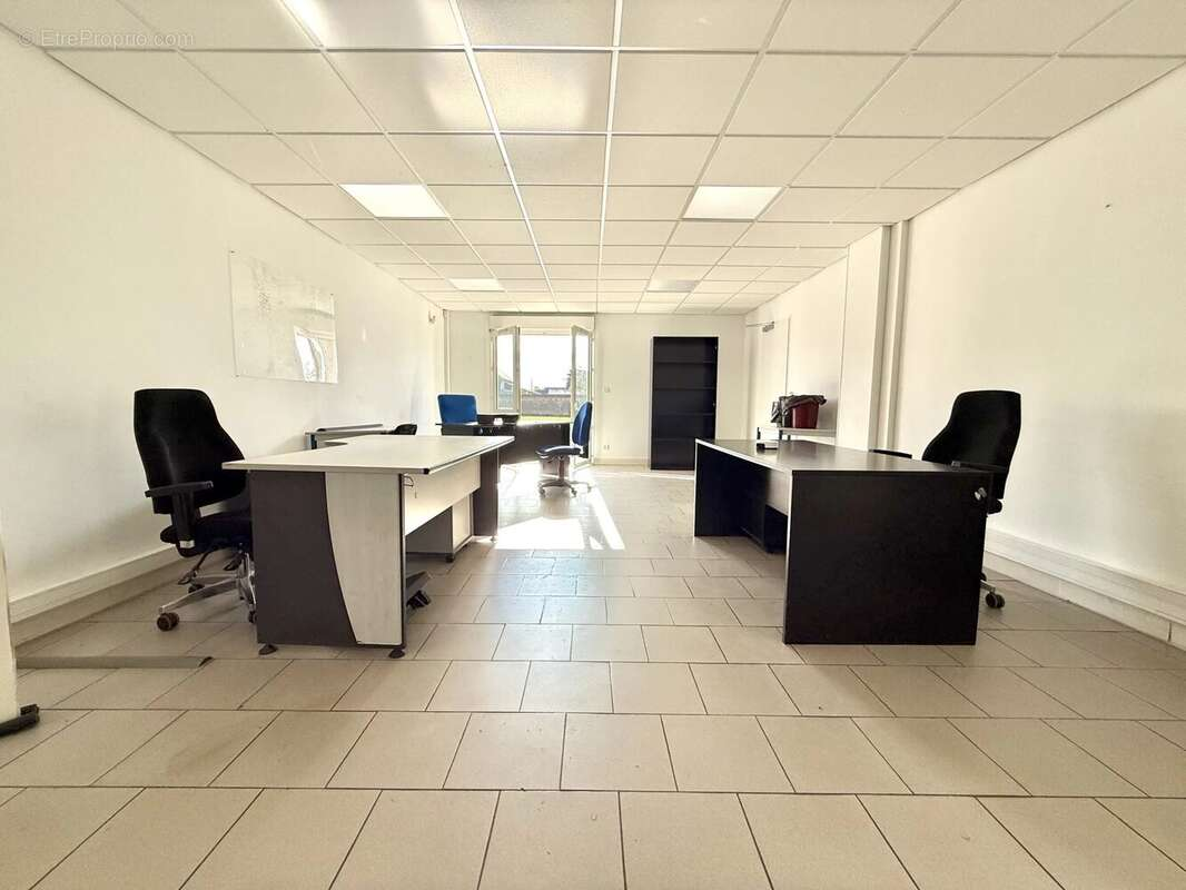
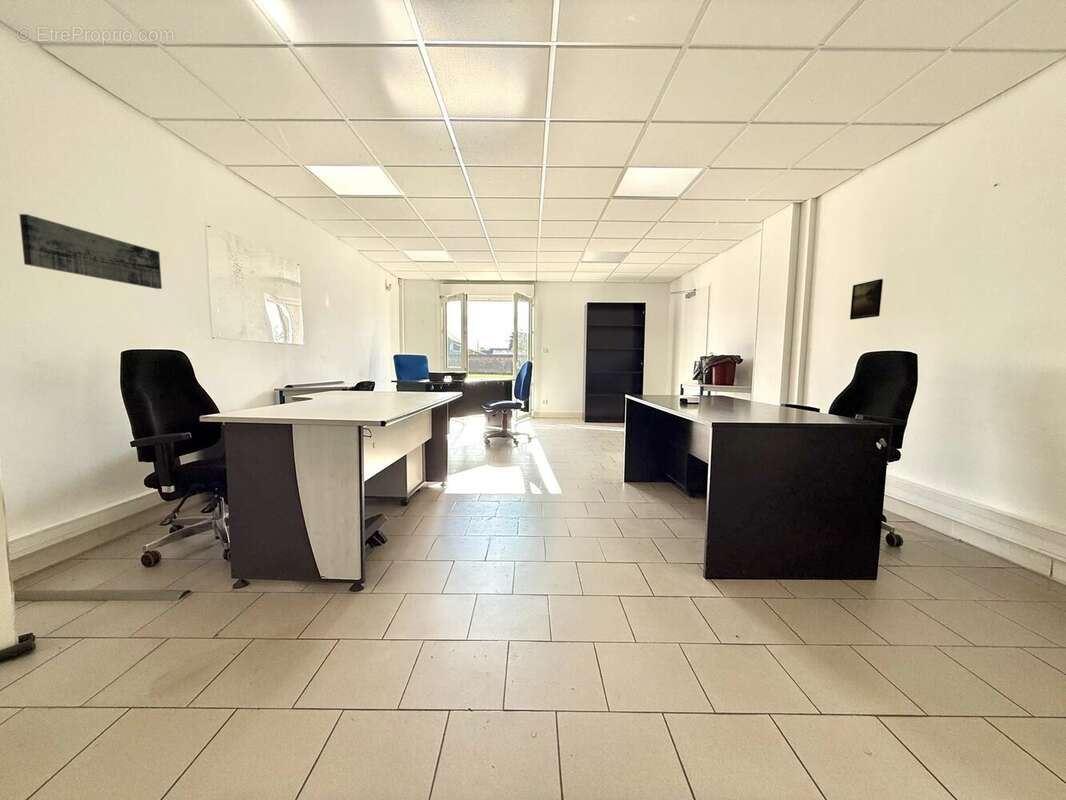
+ wall art [19,213,163,290]
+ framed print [849,278,884,321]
